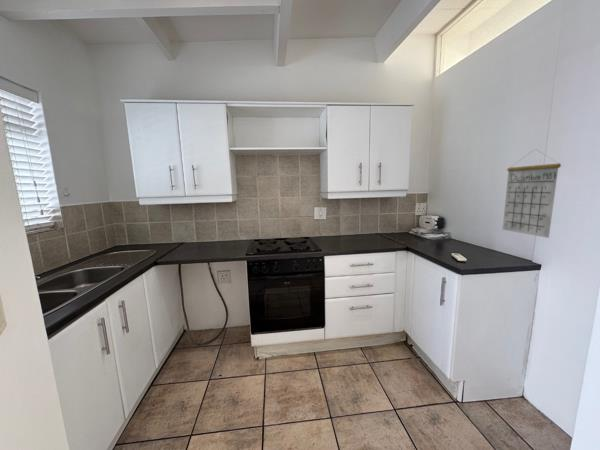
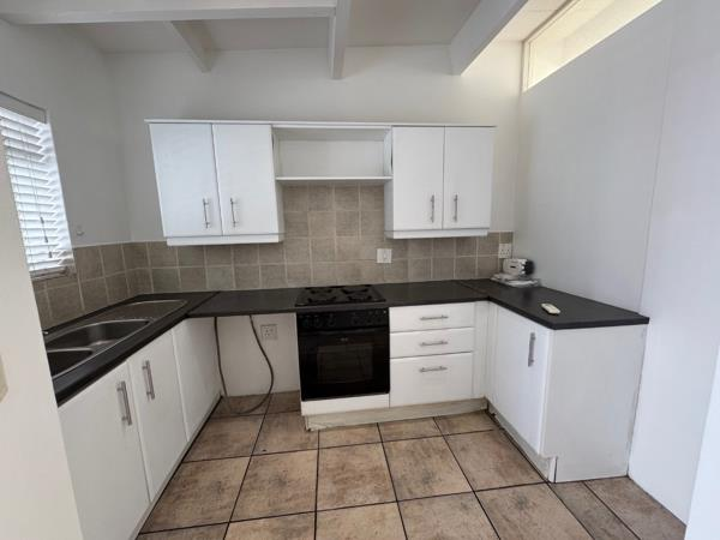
- calendar [501,148,562,239]
